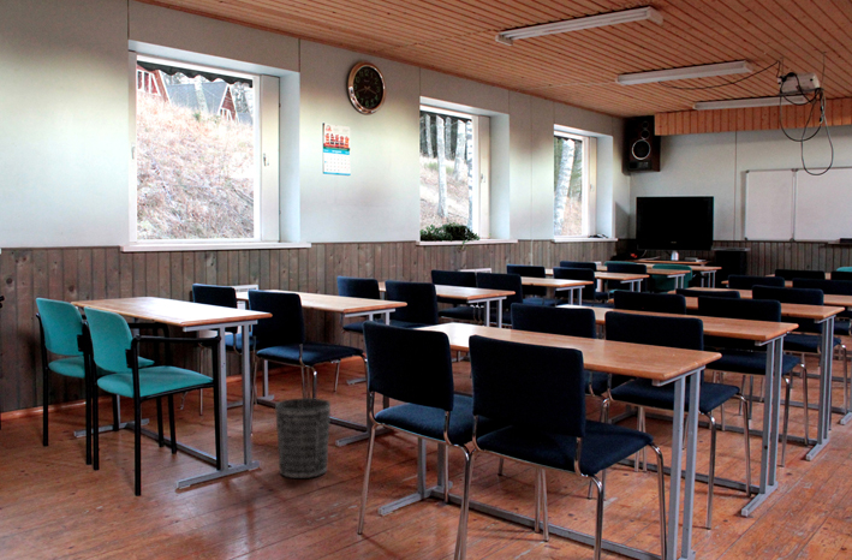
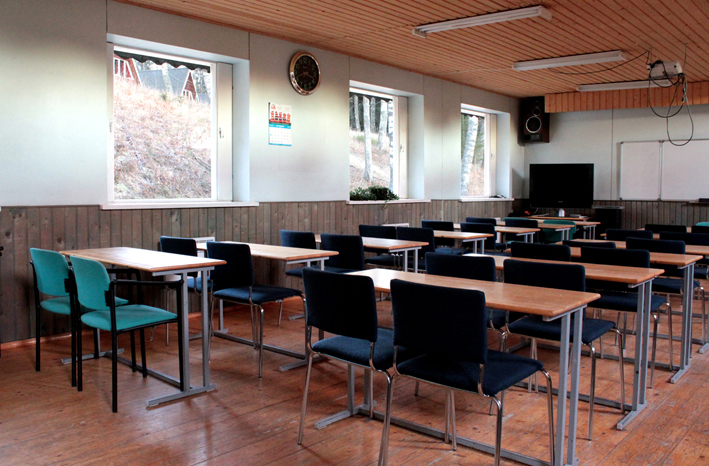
- wastebasket [274,397,332,479]
